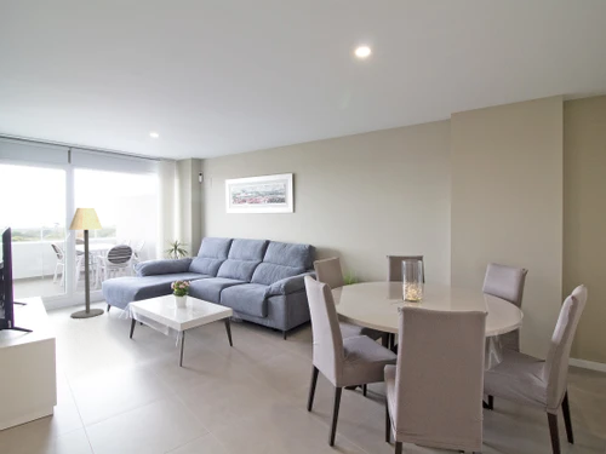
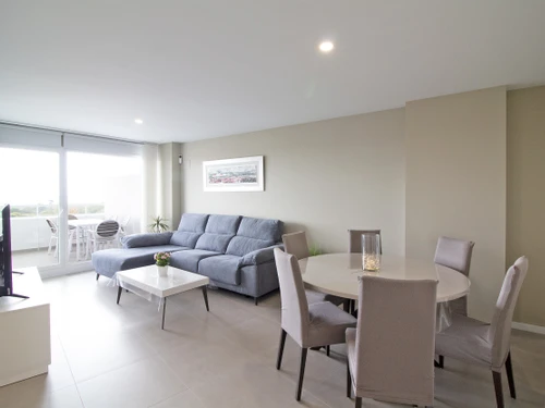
- floor lamp [68,207,105,320]
